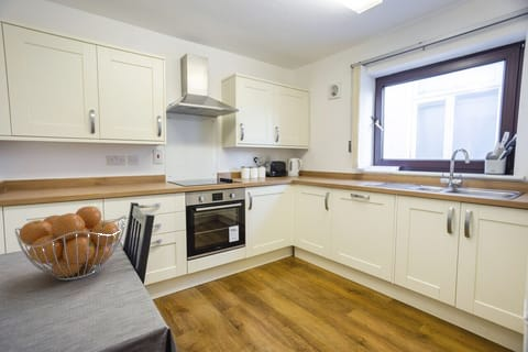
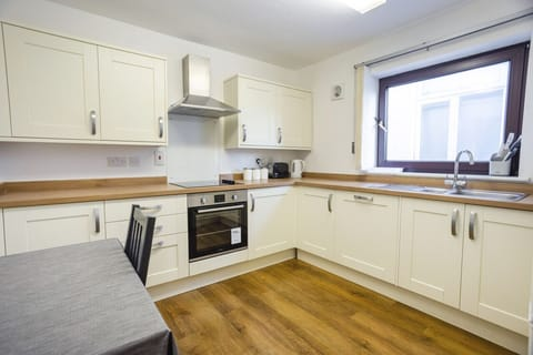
- fruit basket [14,206,128,282]
